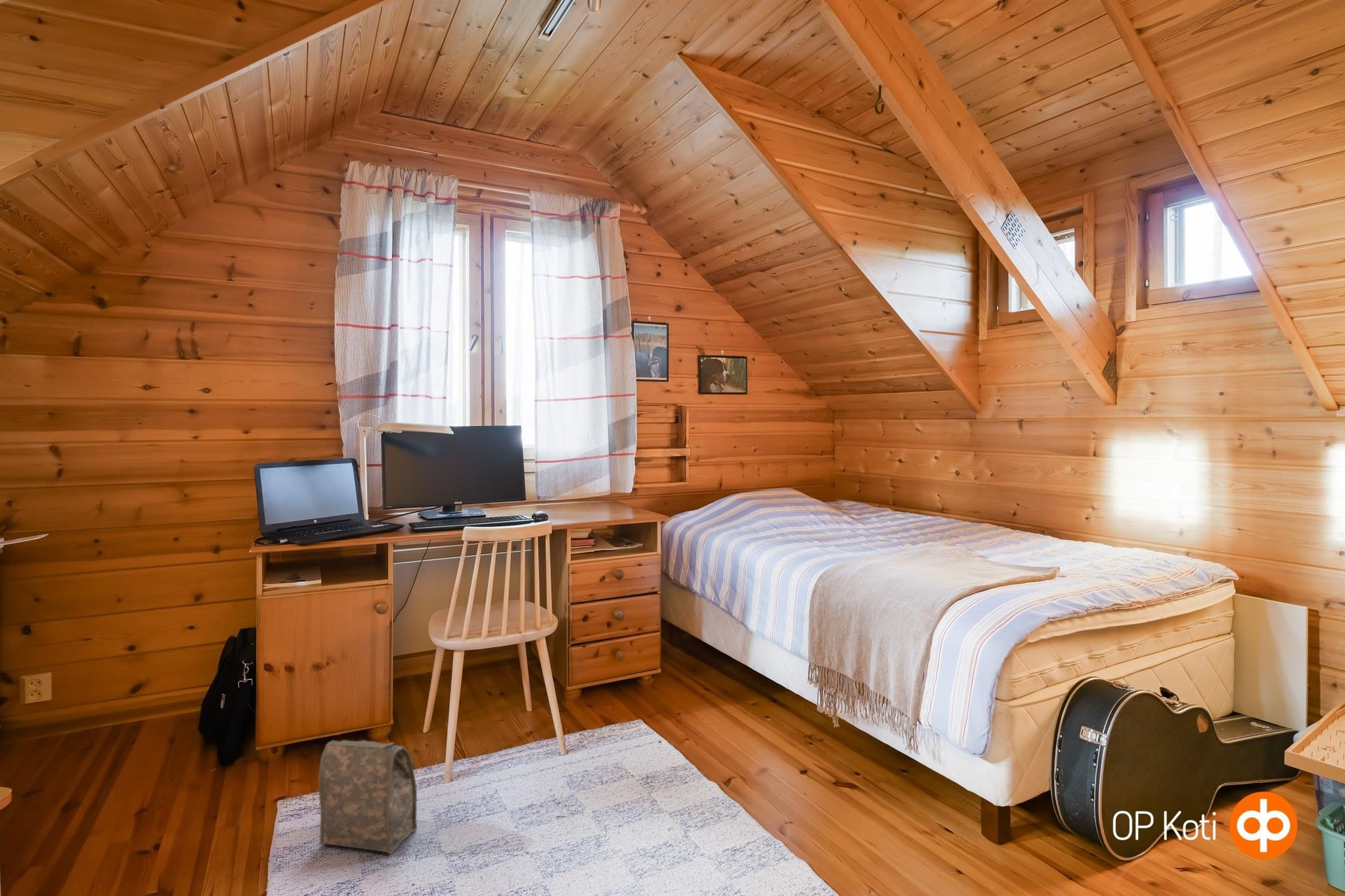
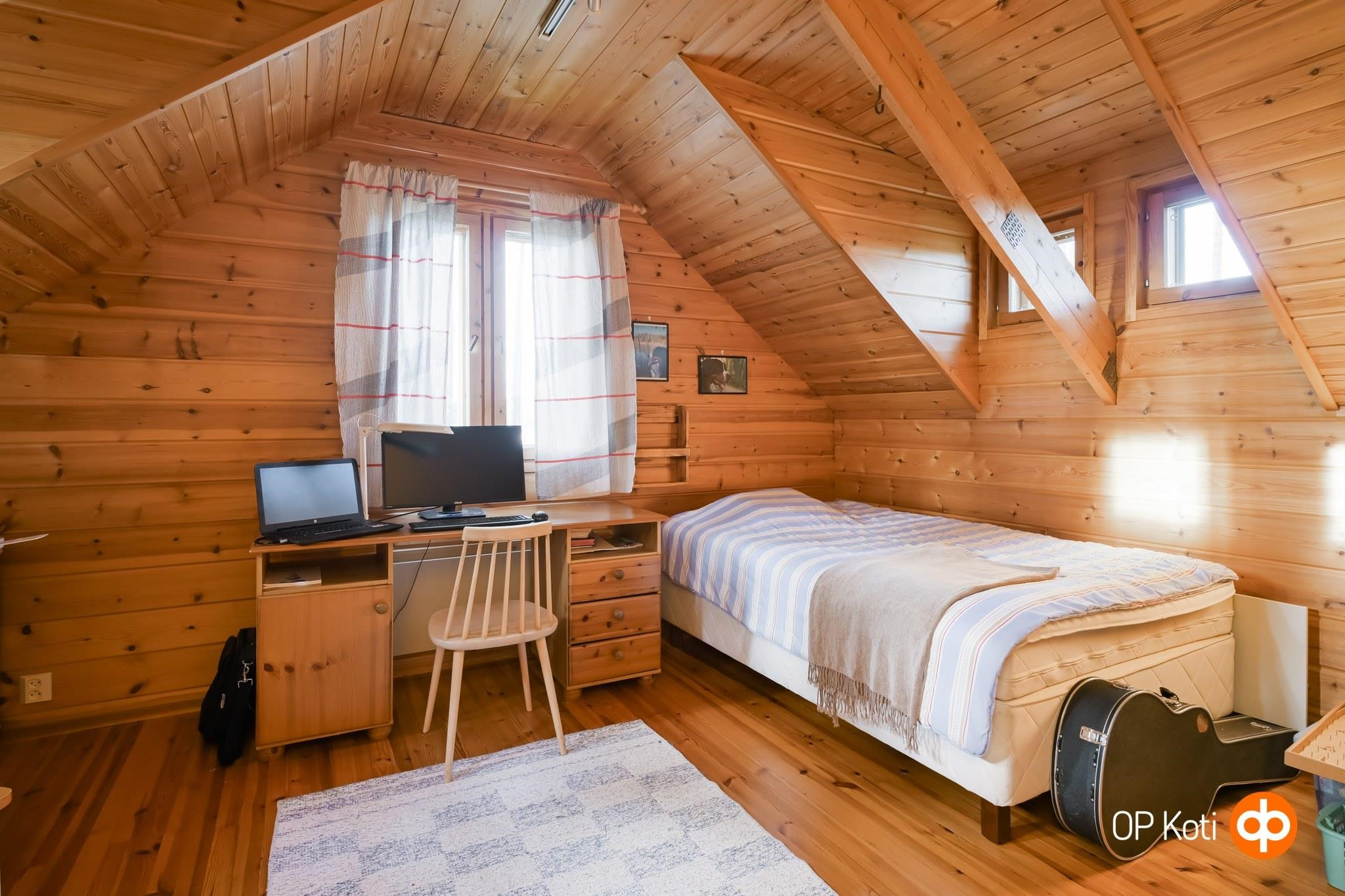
- bag [318,740,418,855]
